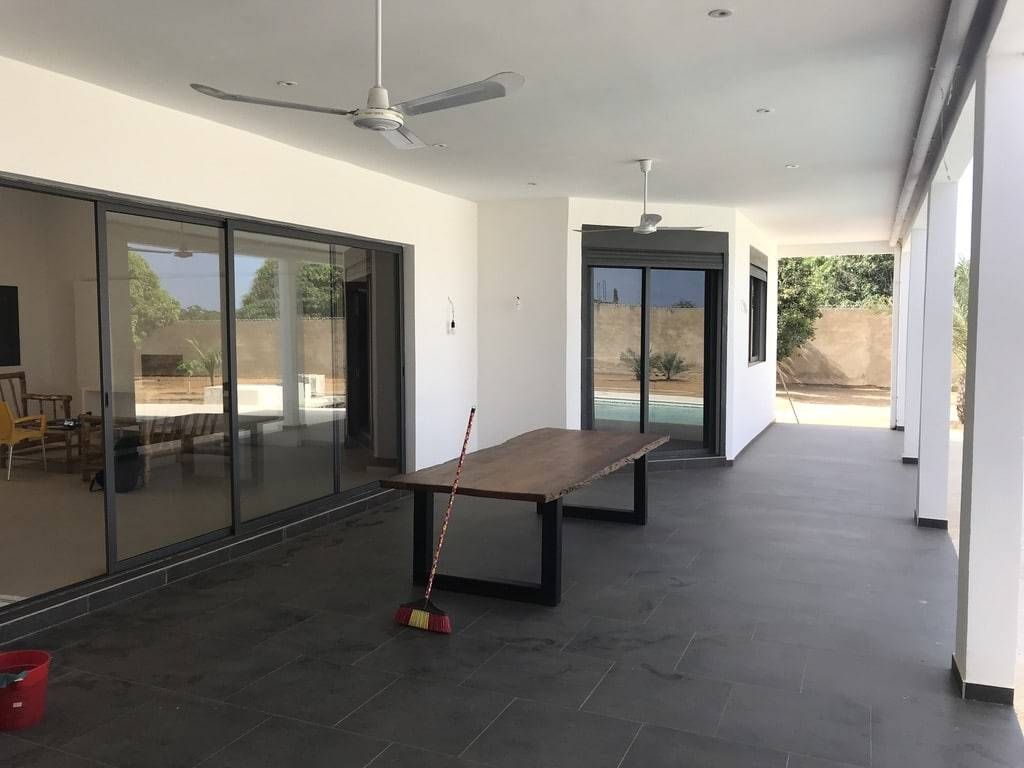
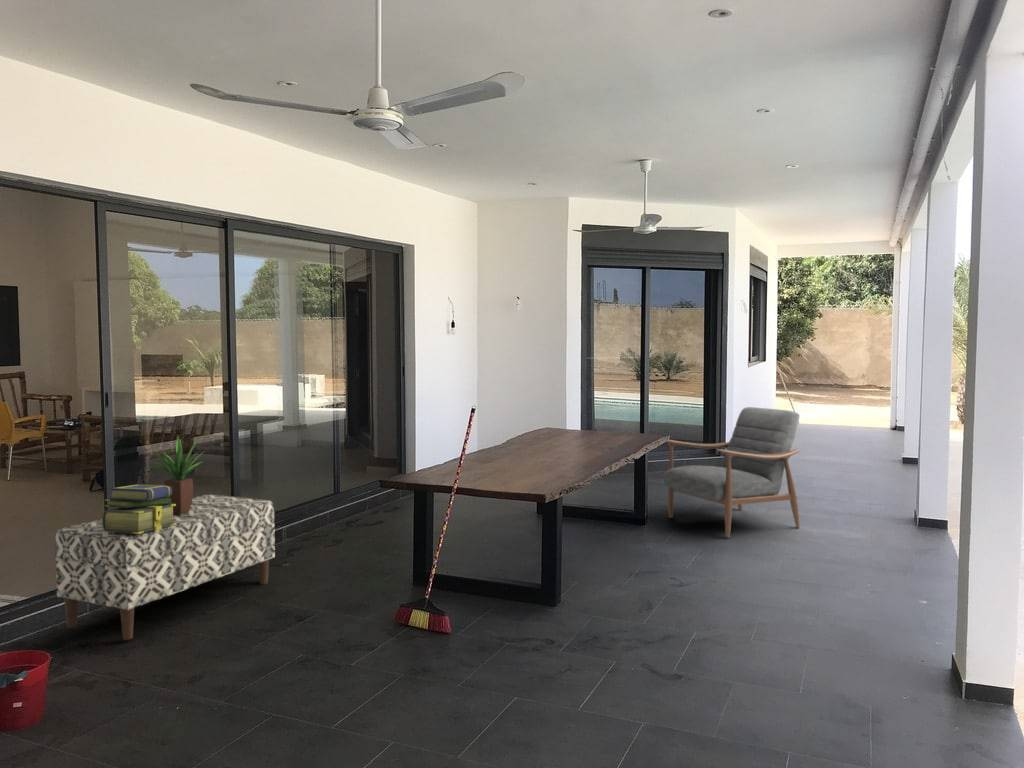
+ bench [54,493,276,641]
+ stack of books [101,484,176,534]
+ chair [662,406,802,538]
+ potted plant [144,434,206,515]
